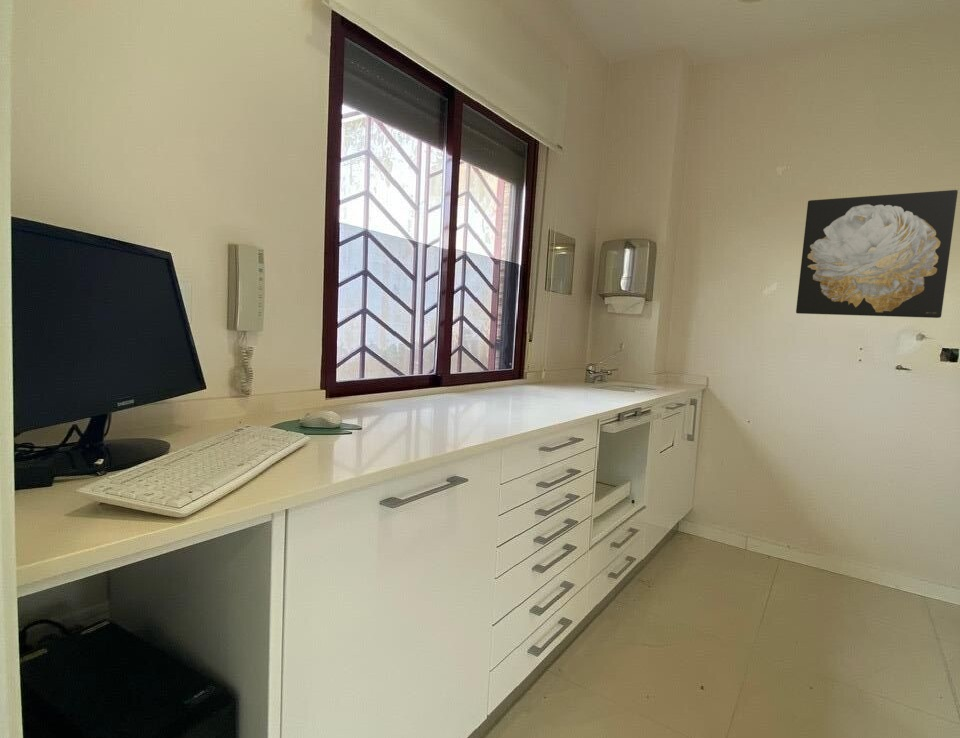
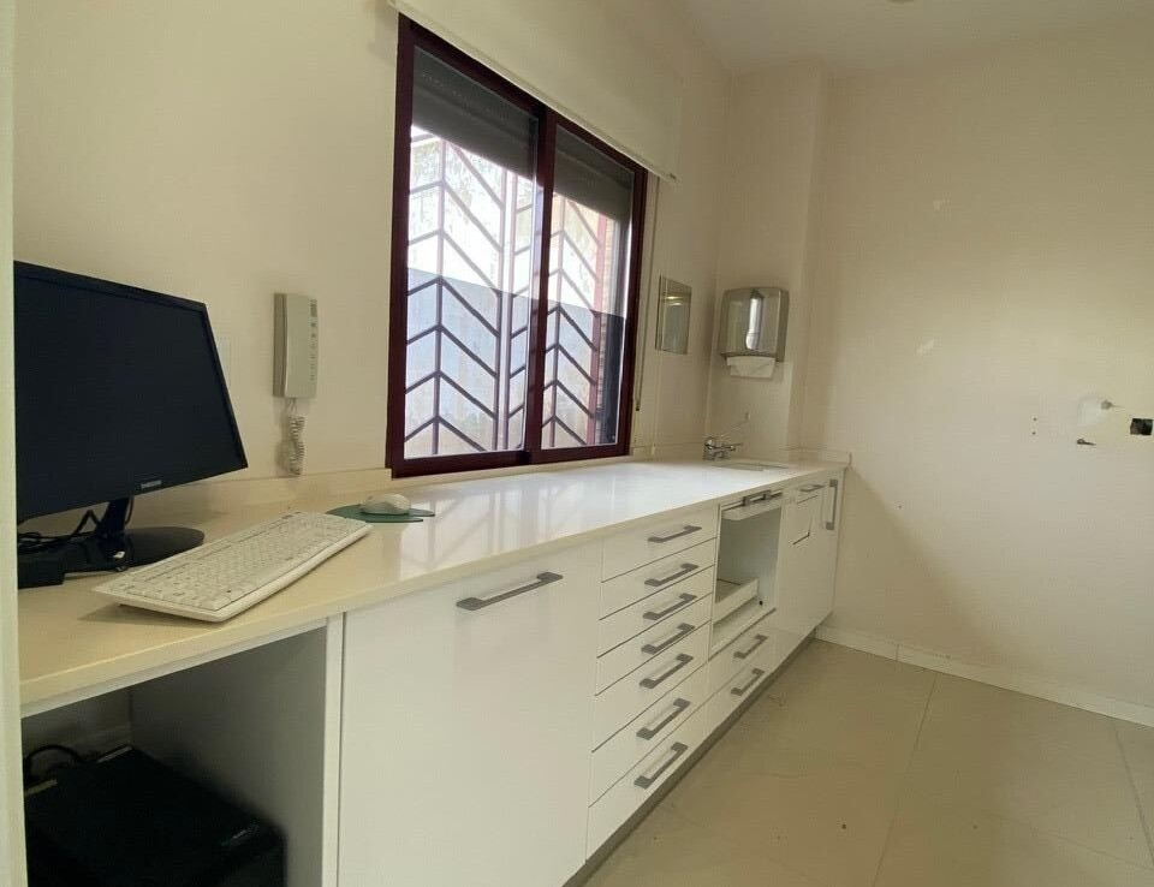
- wall art [795,189,959,319]
